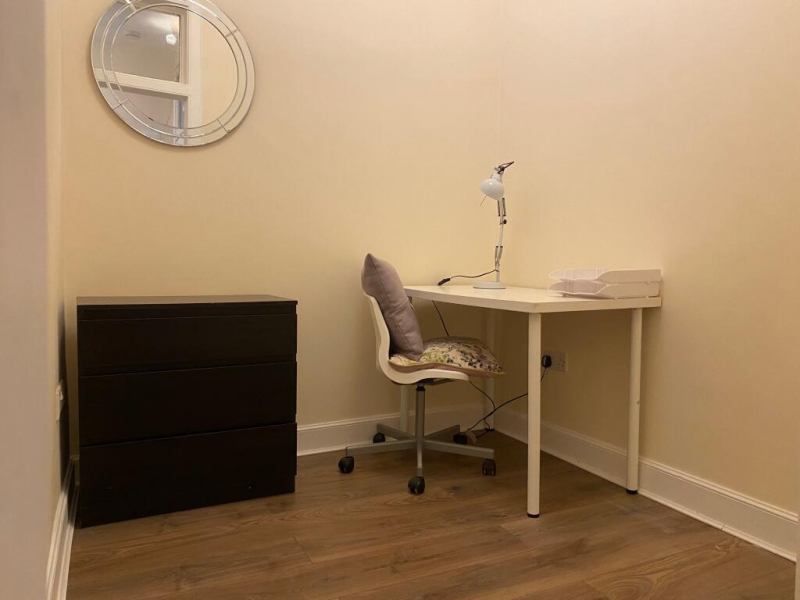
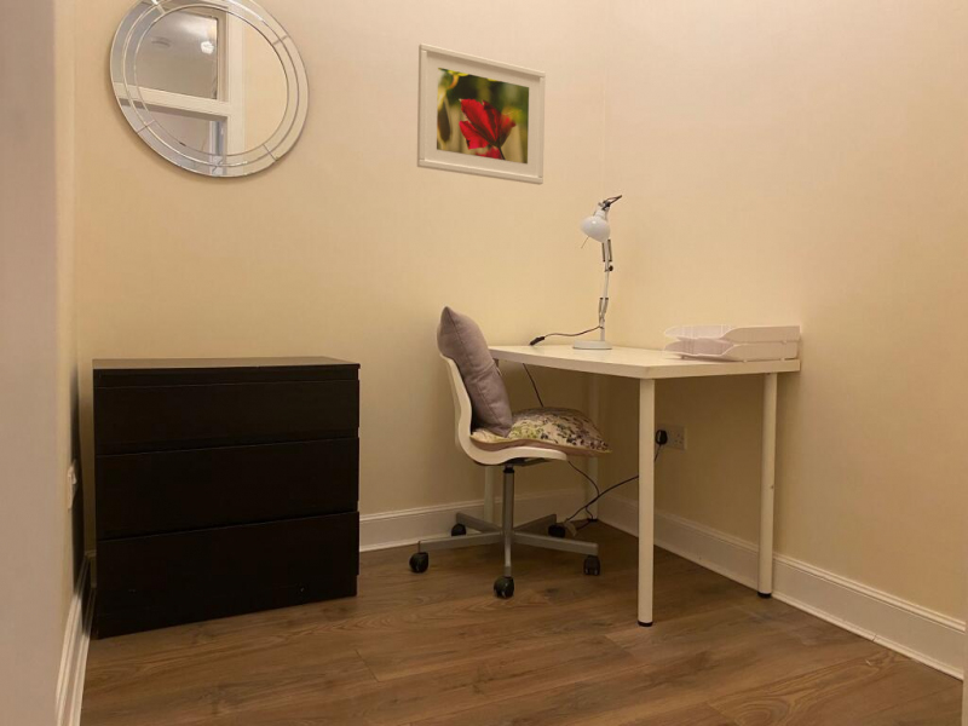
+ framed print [416,42,546,186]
